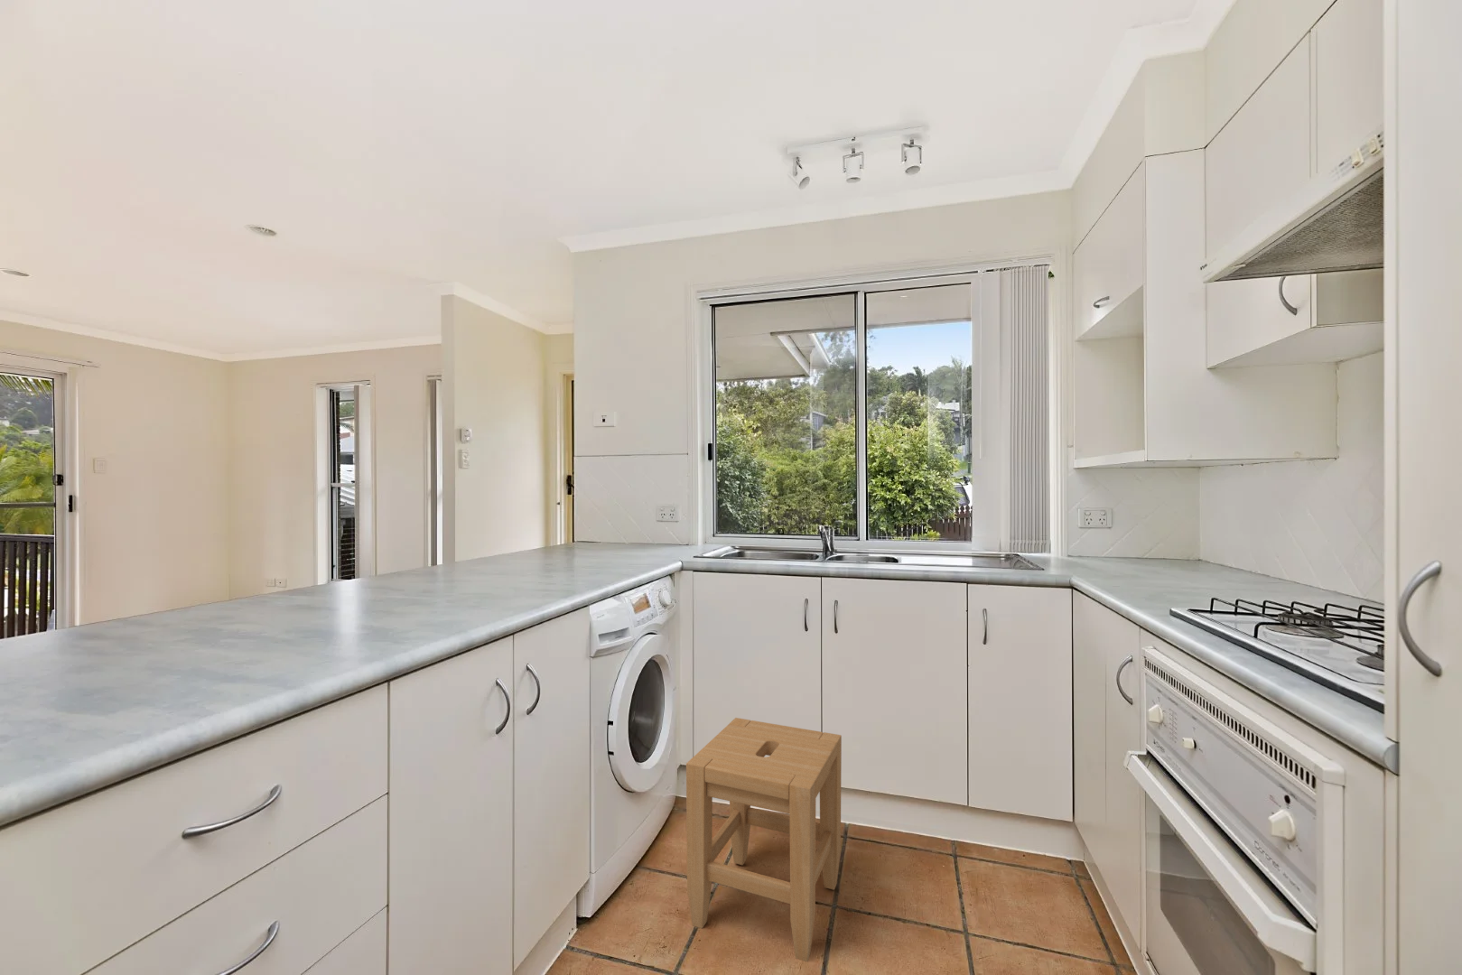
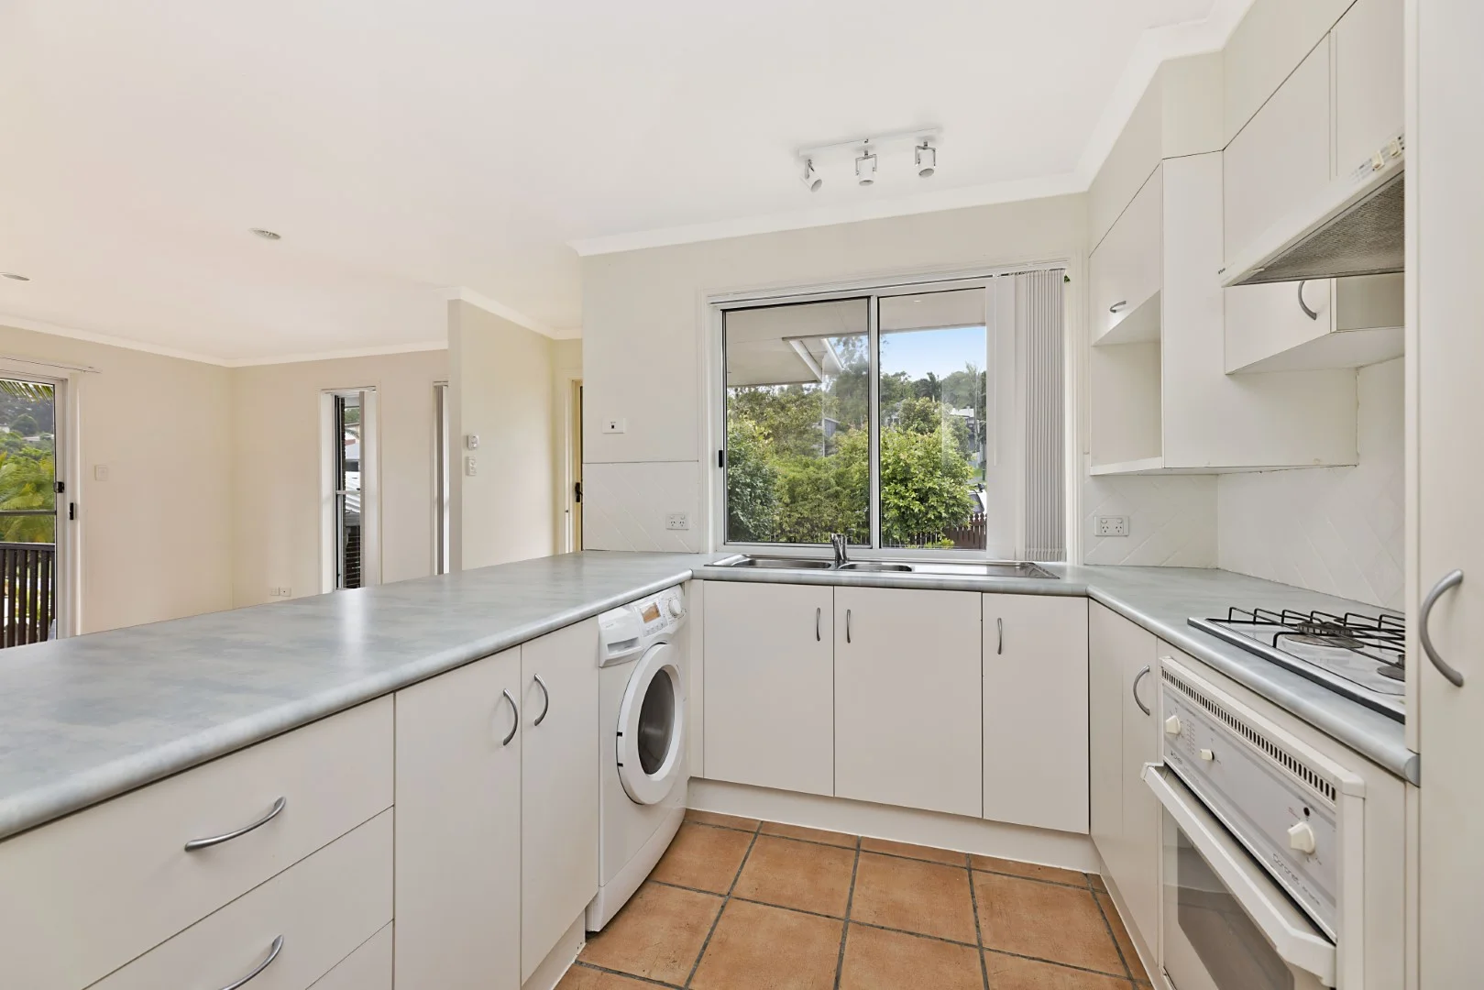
- stool [686,717,843,962]
